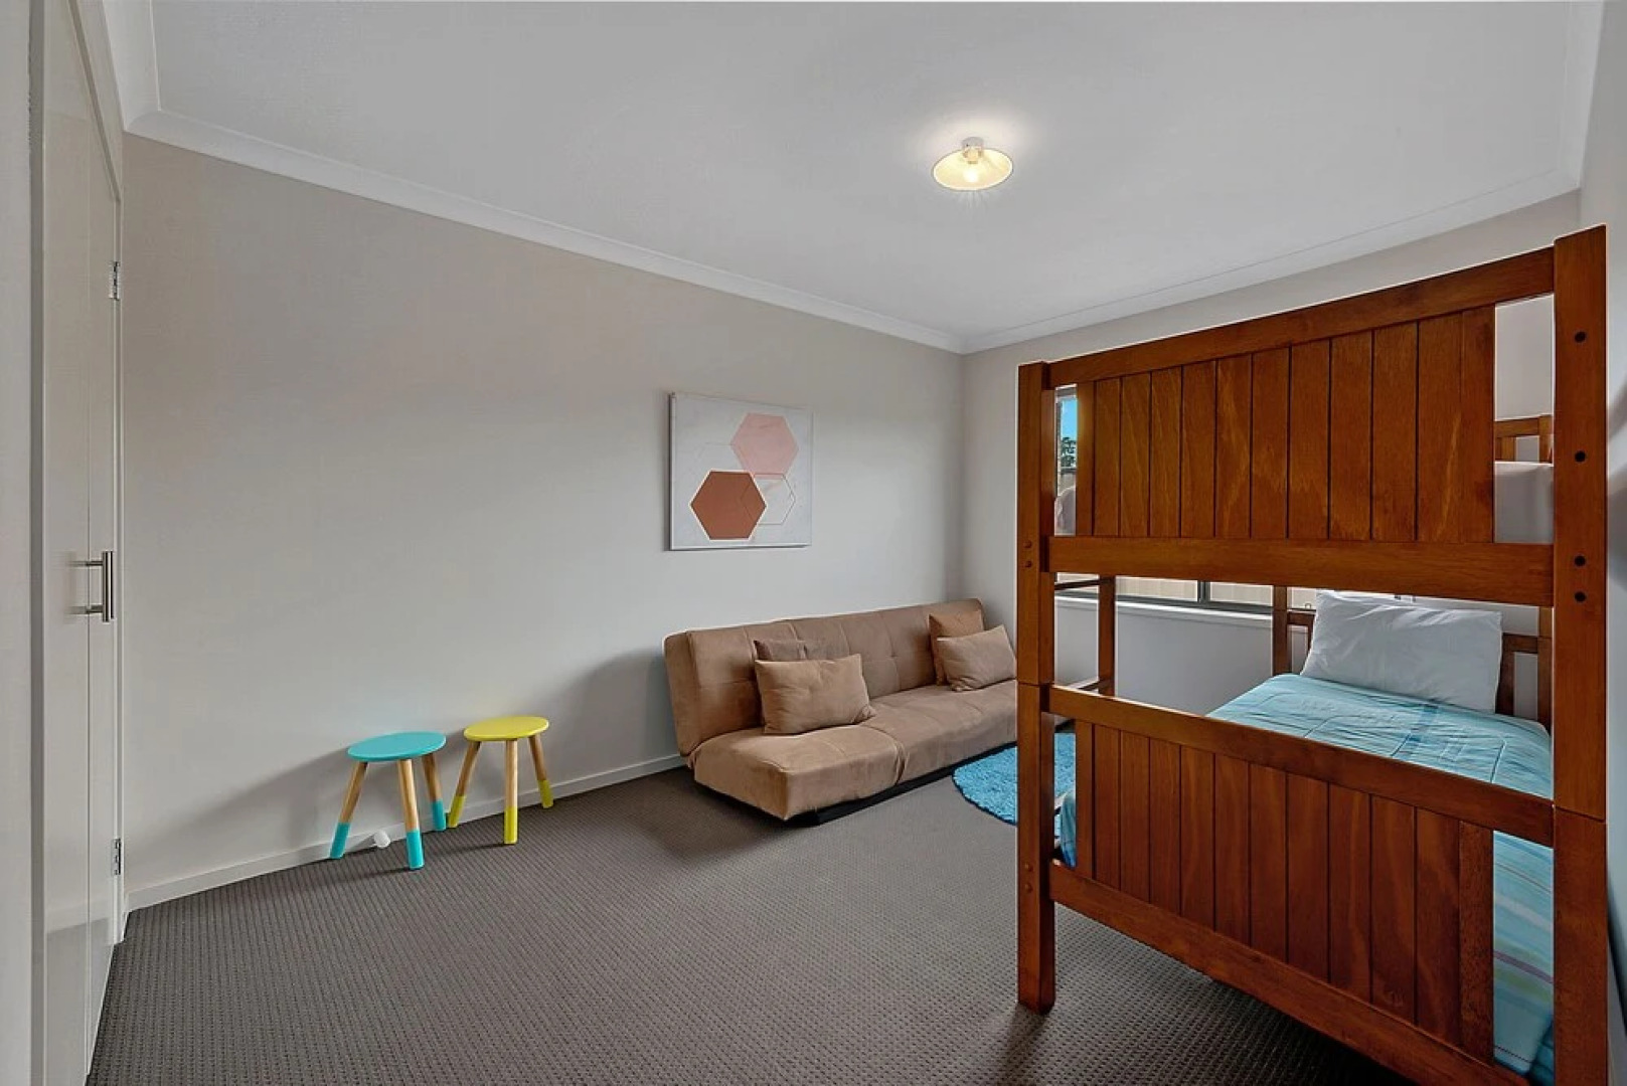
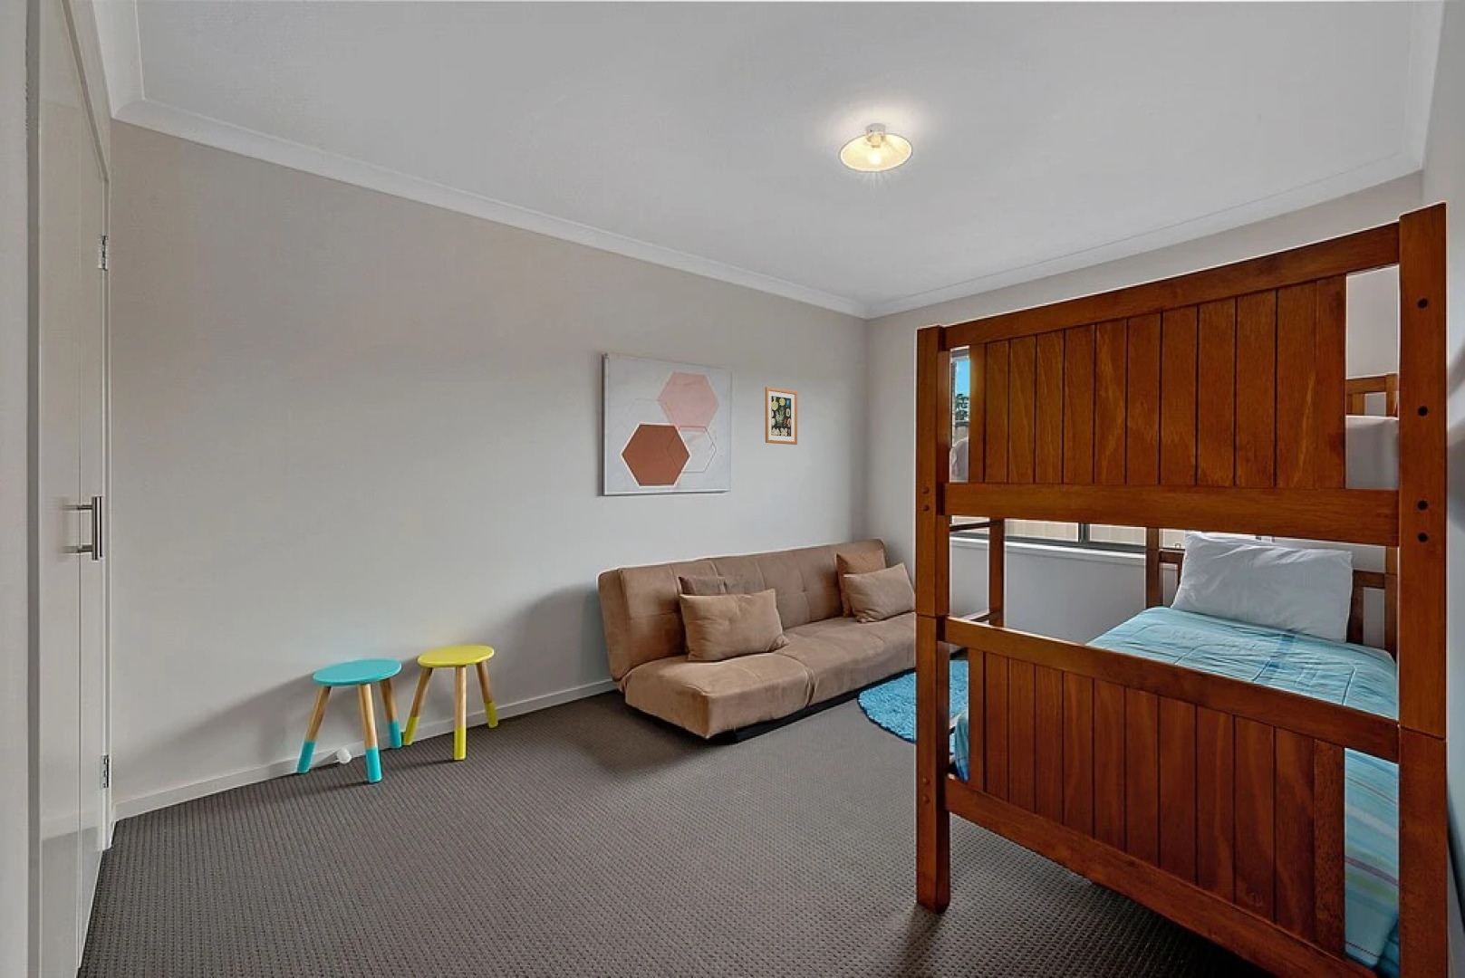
+ wall art [764,385,798,445]
